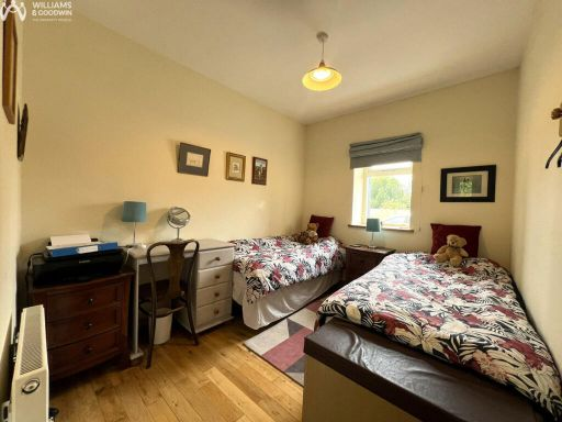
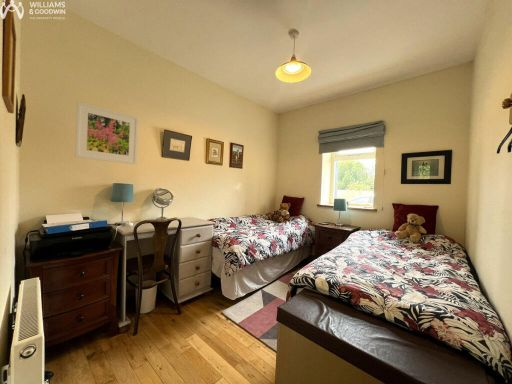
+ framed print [74,101,139,165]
